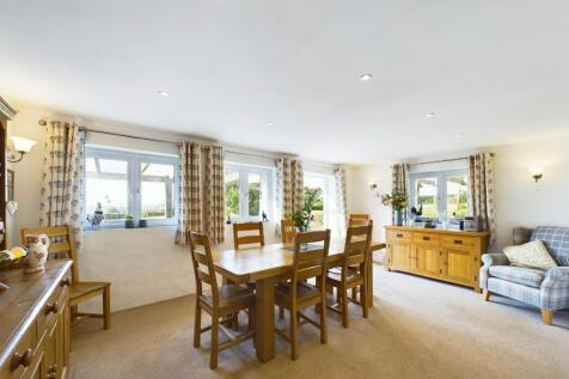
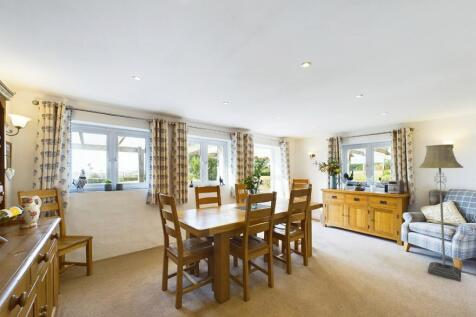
+ floor lamp [418,143,465,283]
